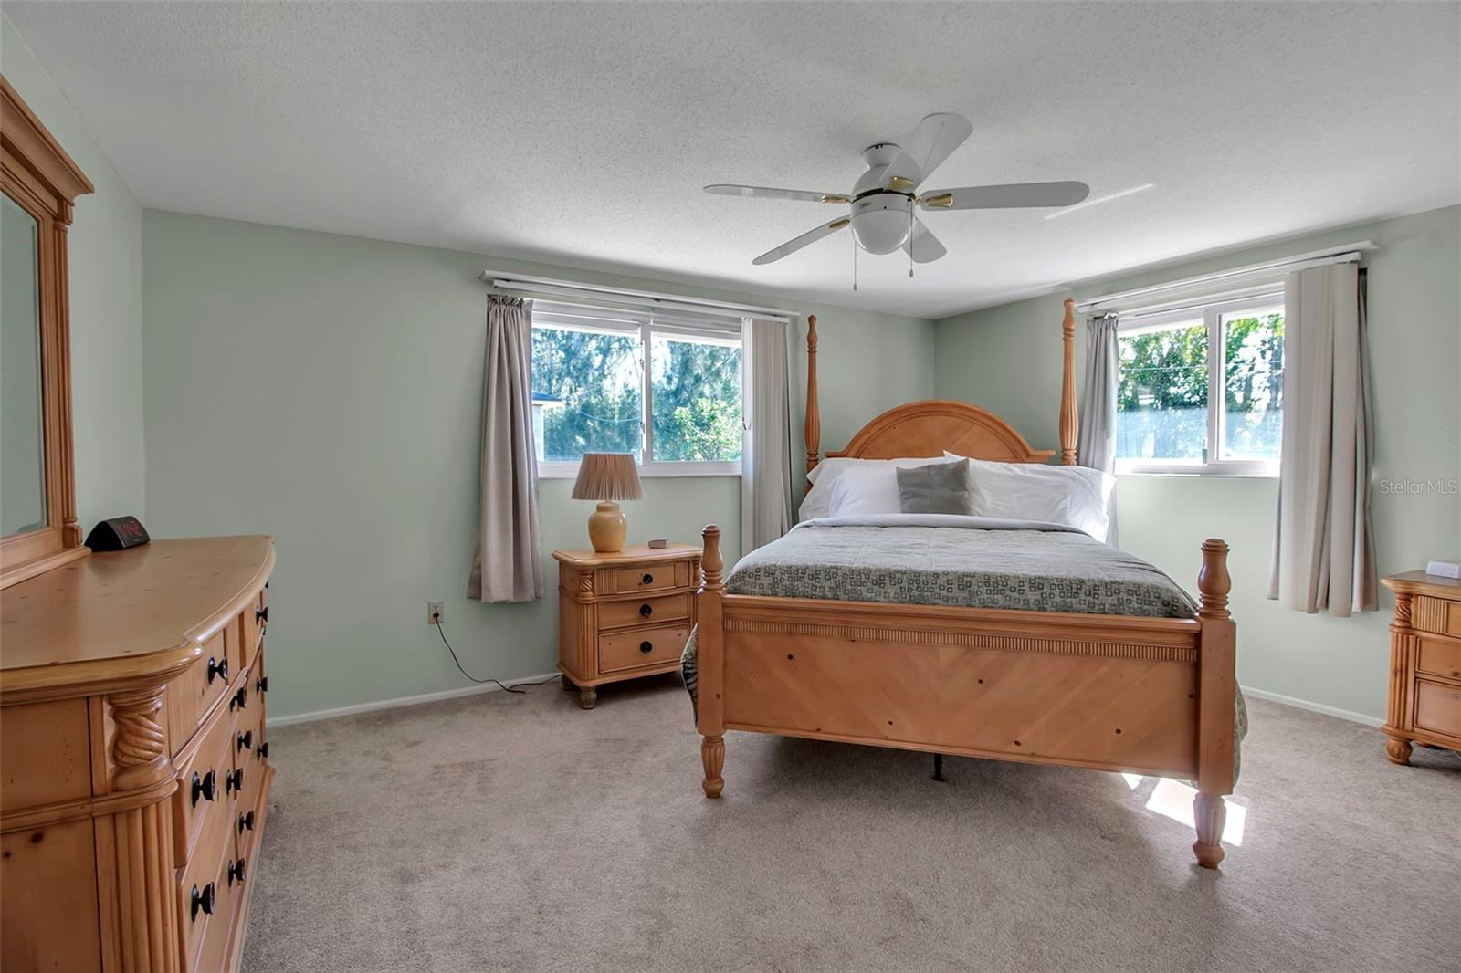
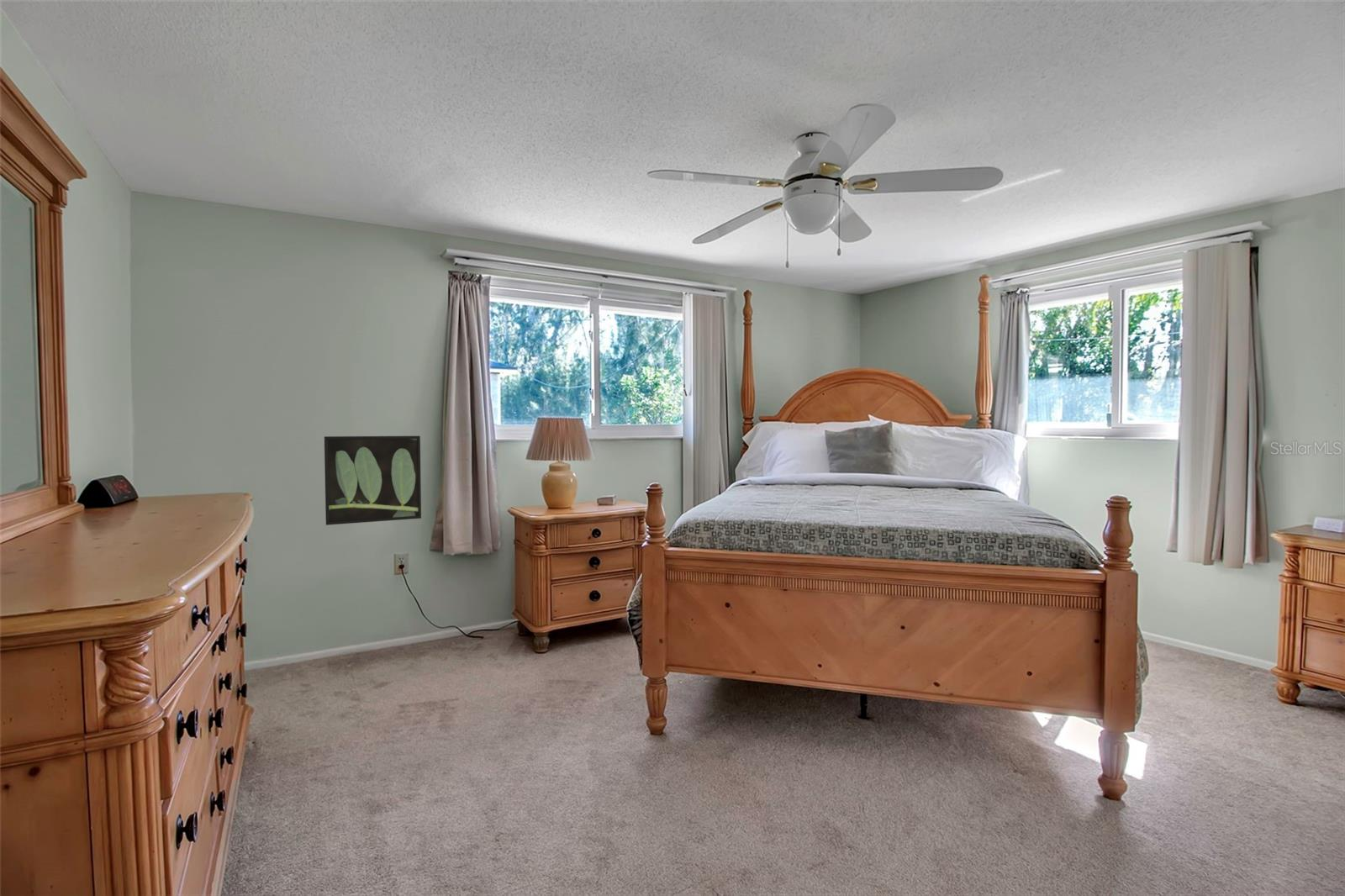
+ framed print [324,435,422,526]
